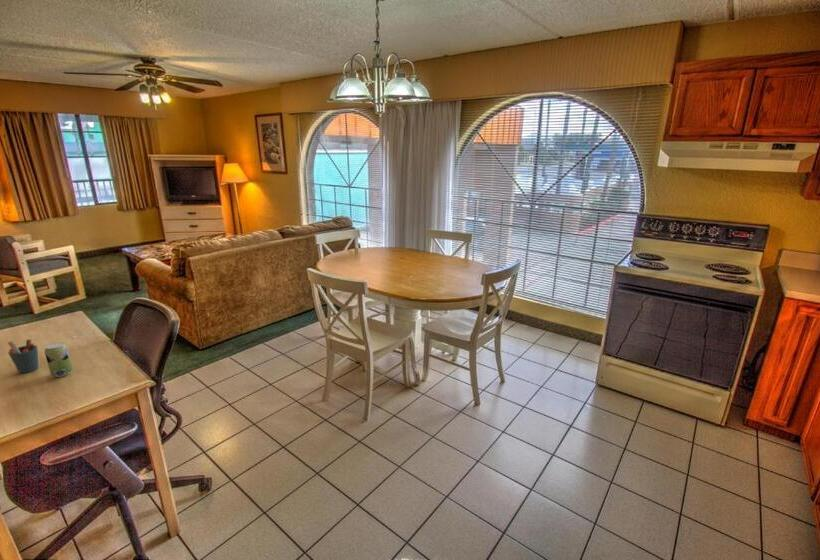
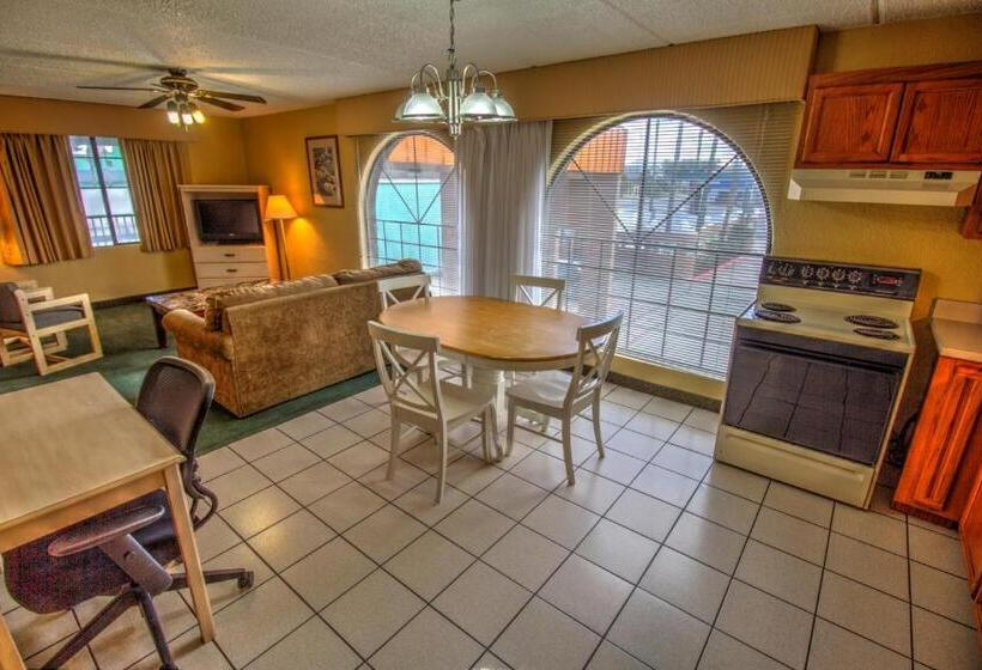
- pen holder [7,338,40,374]
- beverage can [44,342,73,378]
